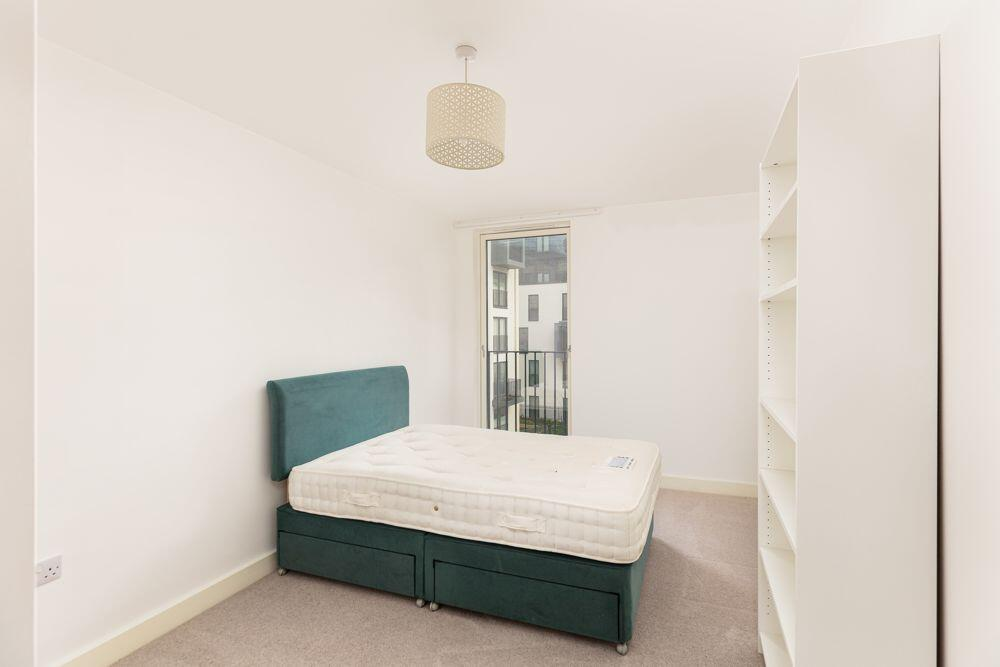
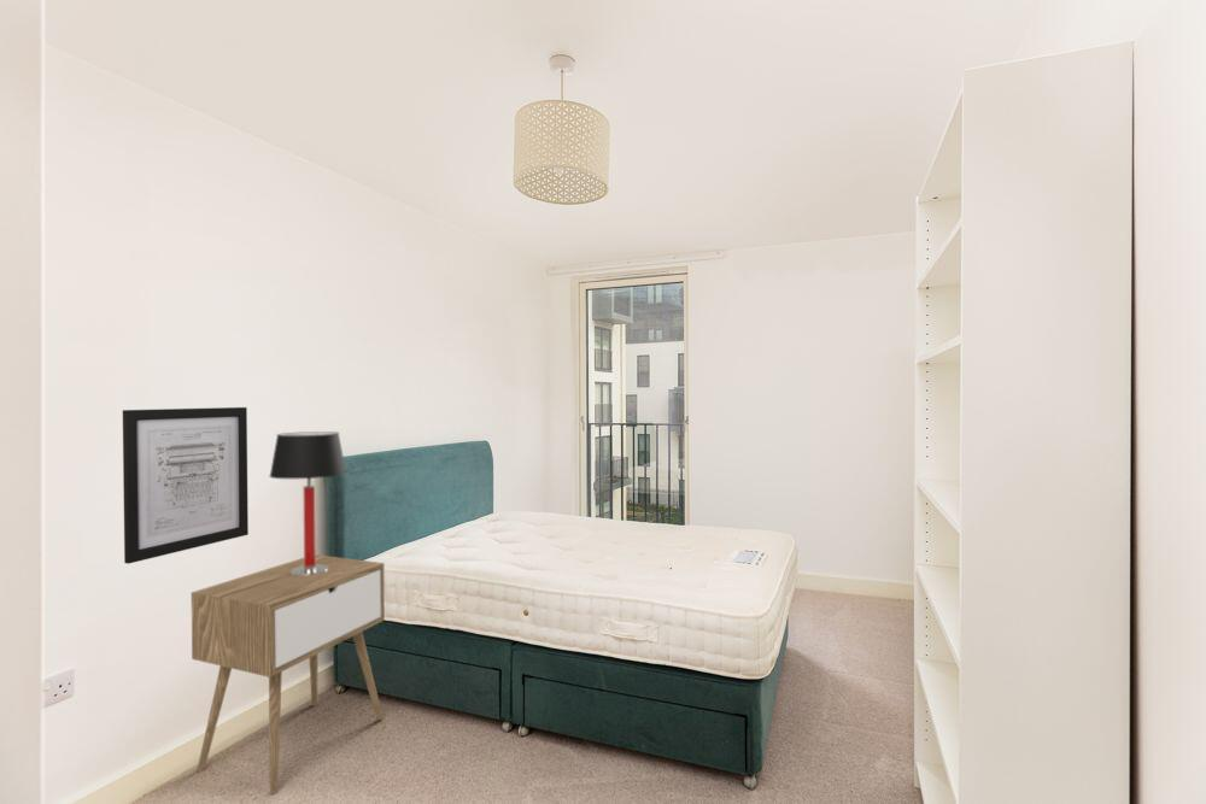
+ table lamp [269,430,347,576]
+ wall art [122,406,250,565]
+ nightstand [191,553,386,797]
